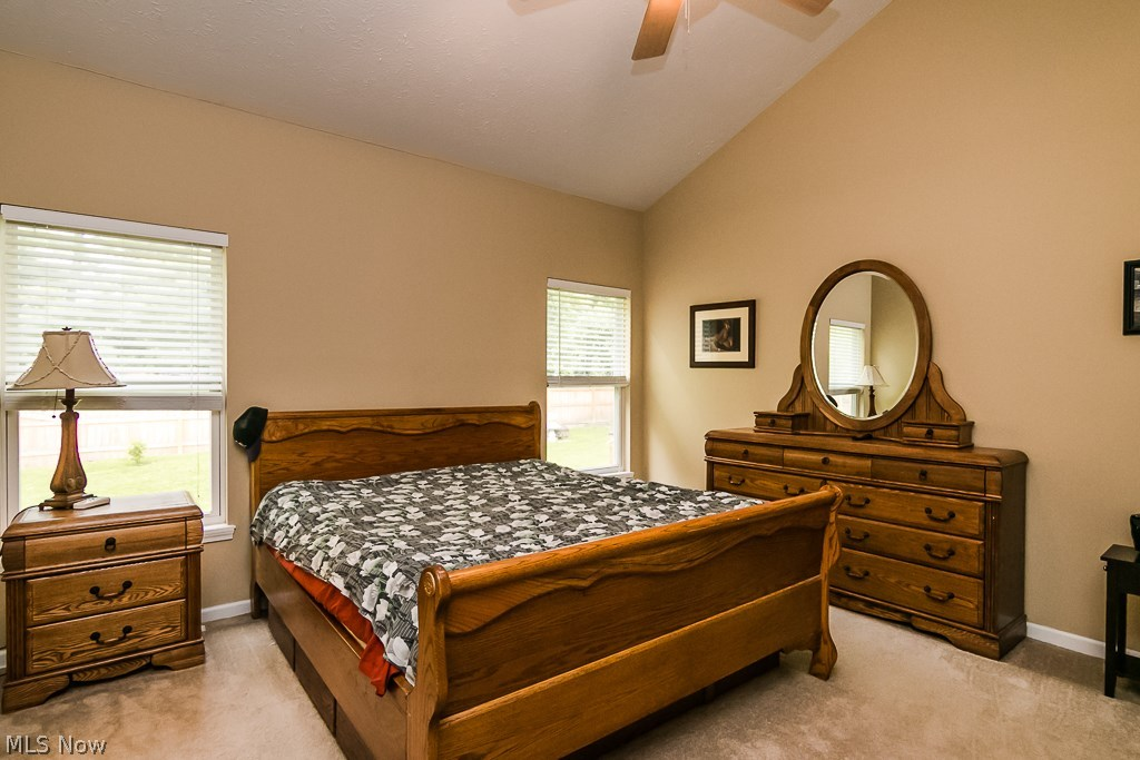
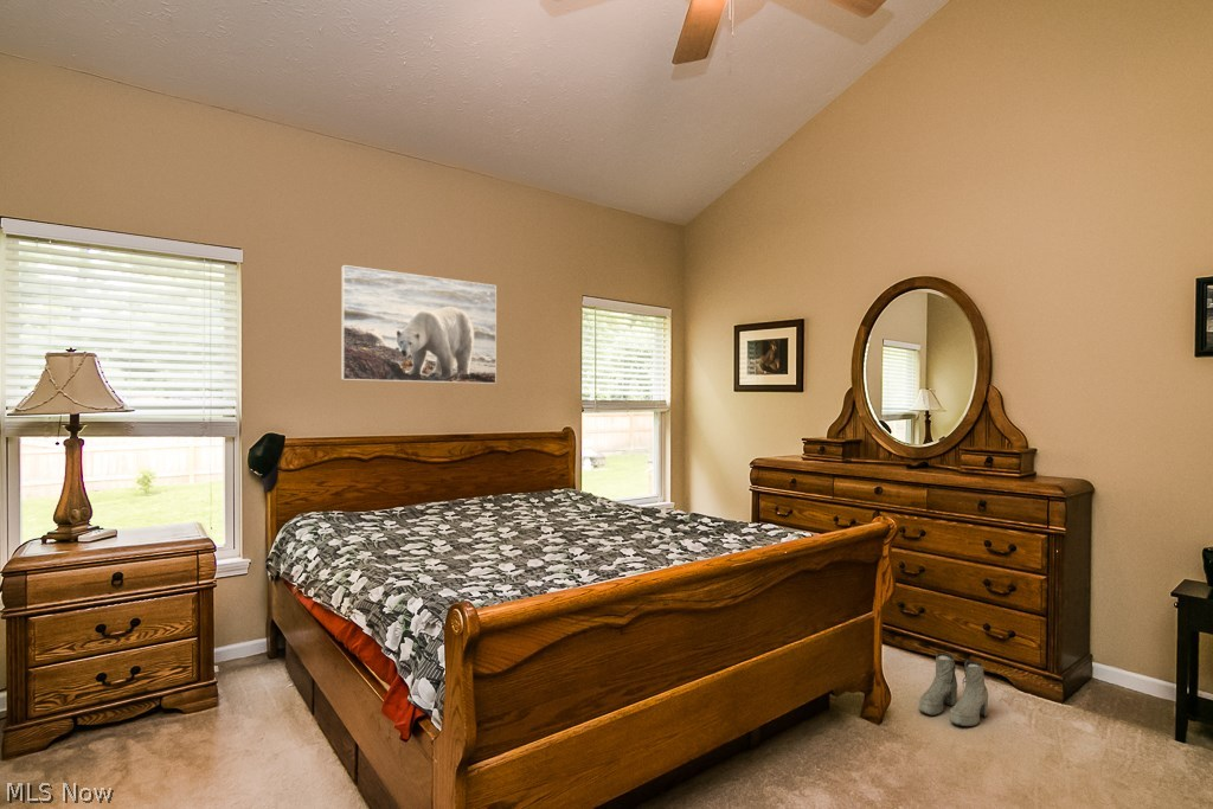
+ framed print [340,264,498,385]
+ boots [918,651,989,727]
